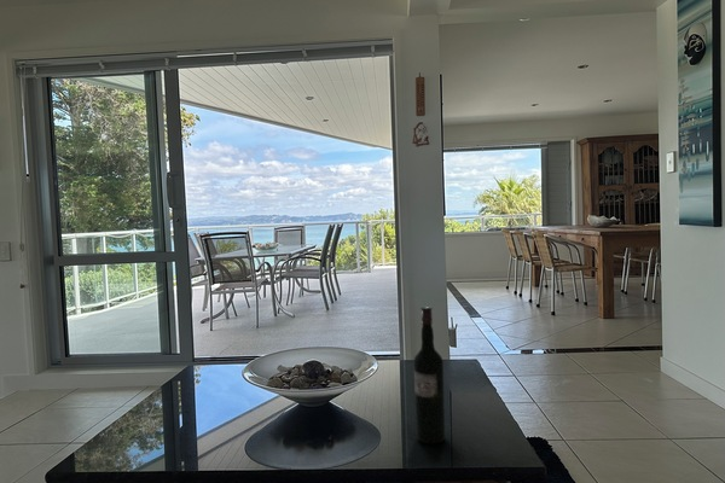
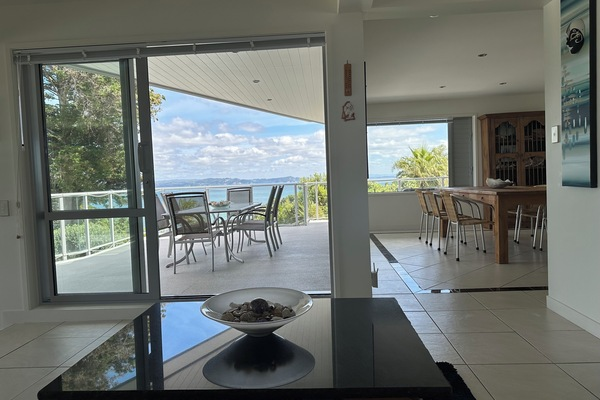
- wine bottle [412,305,446,444]
